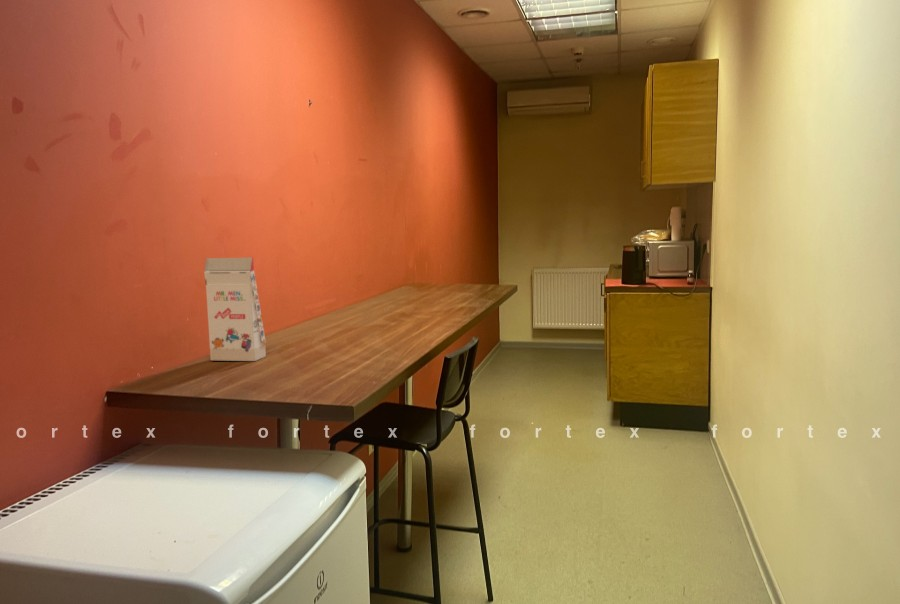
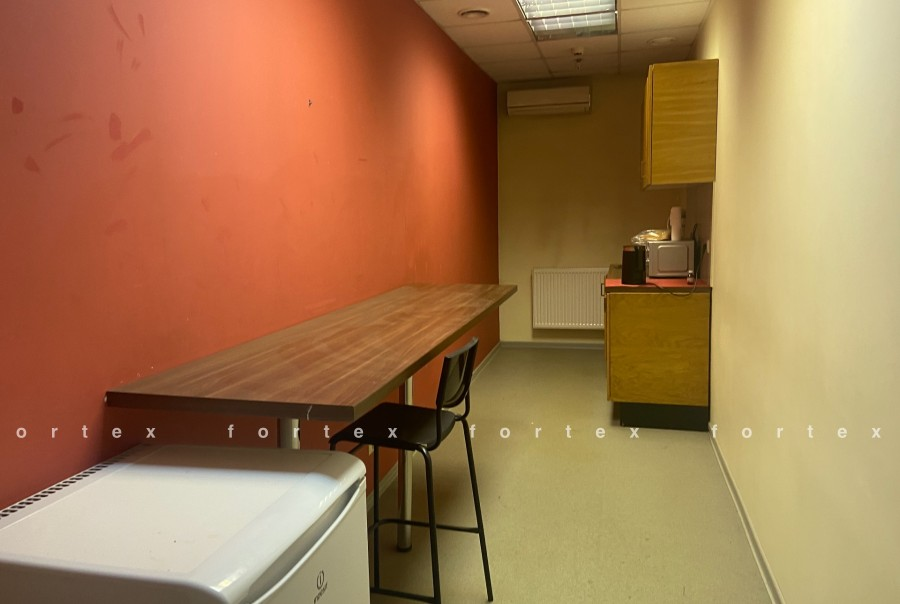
- gift box [203,257,267,362]
